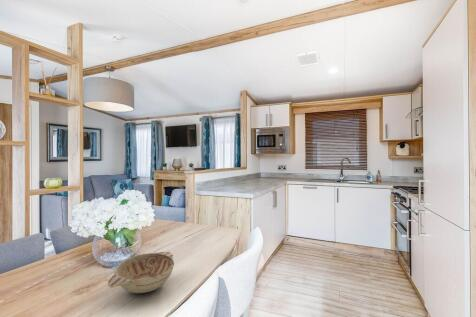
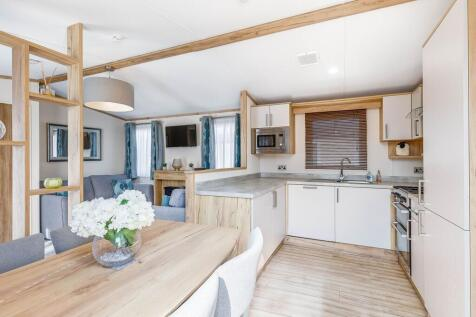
- decorative bowl [107,251,175,294]
